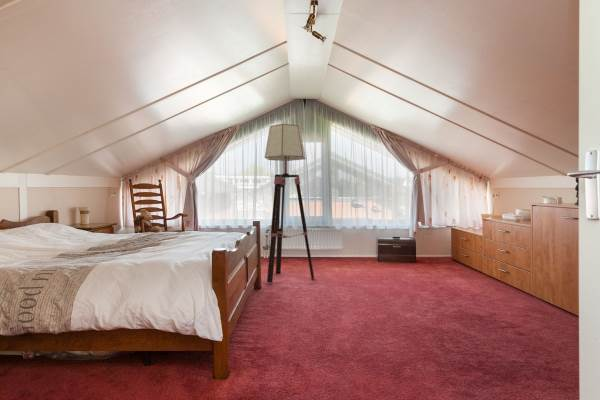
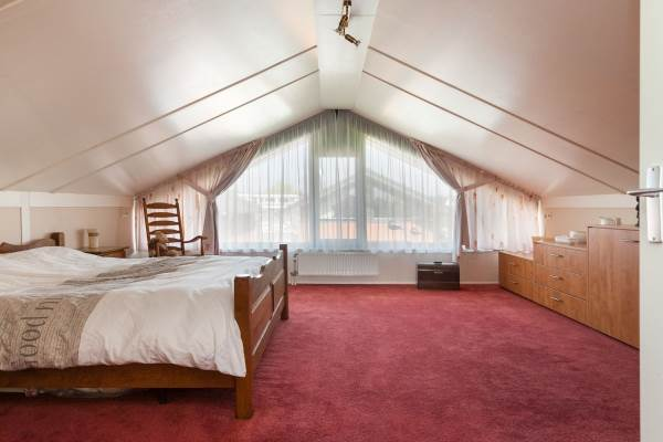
- floor lamp [264,123,315,284]
